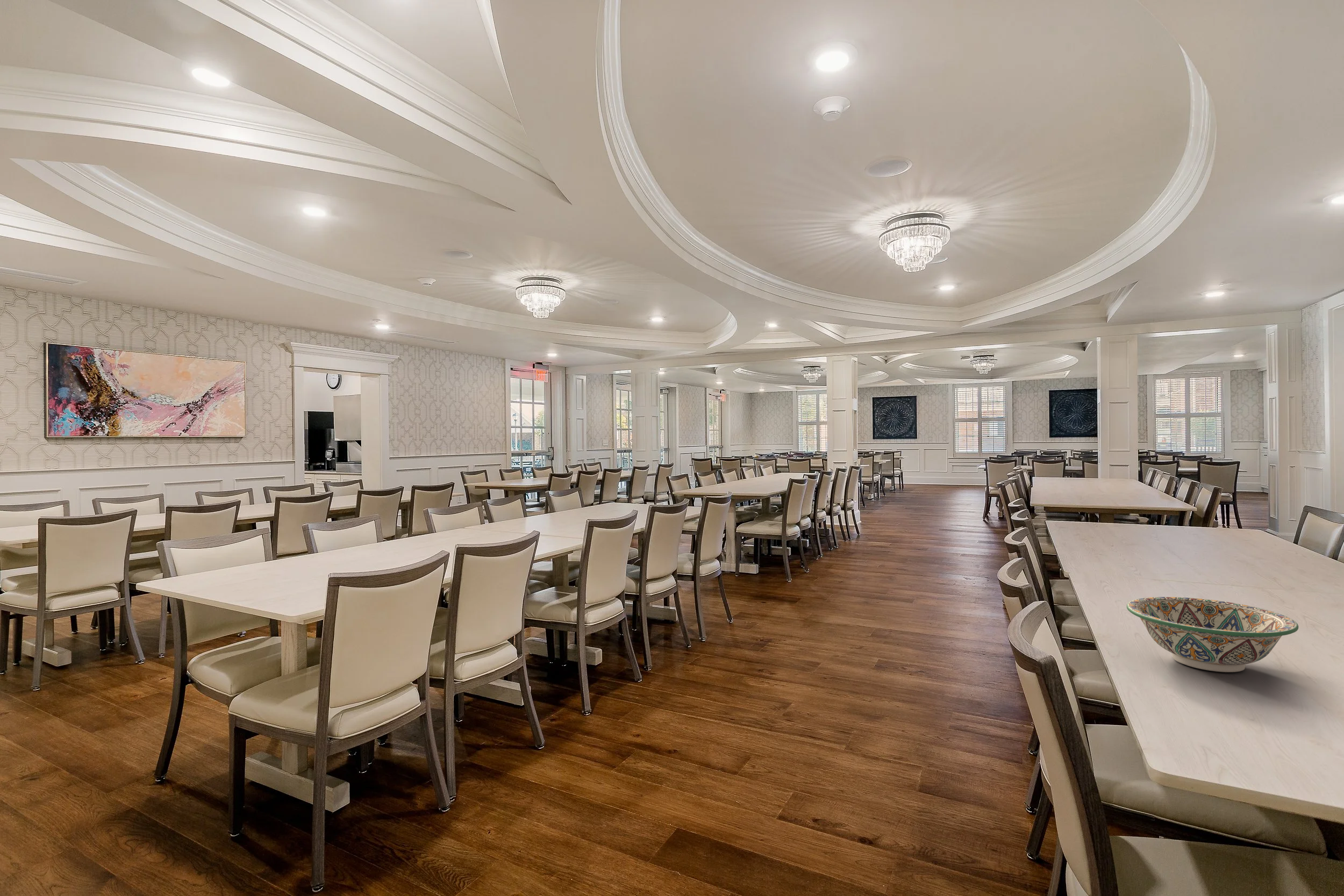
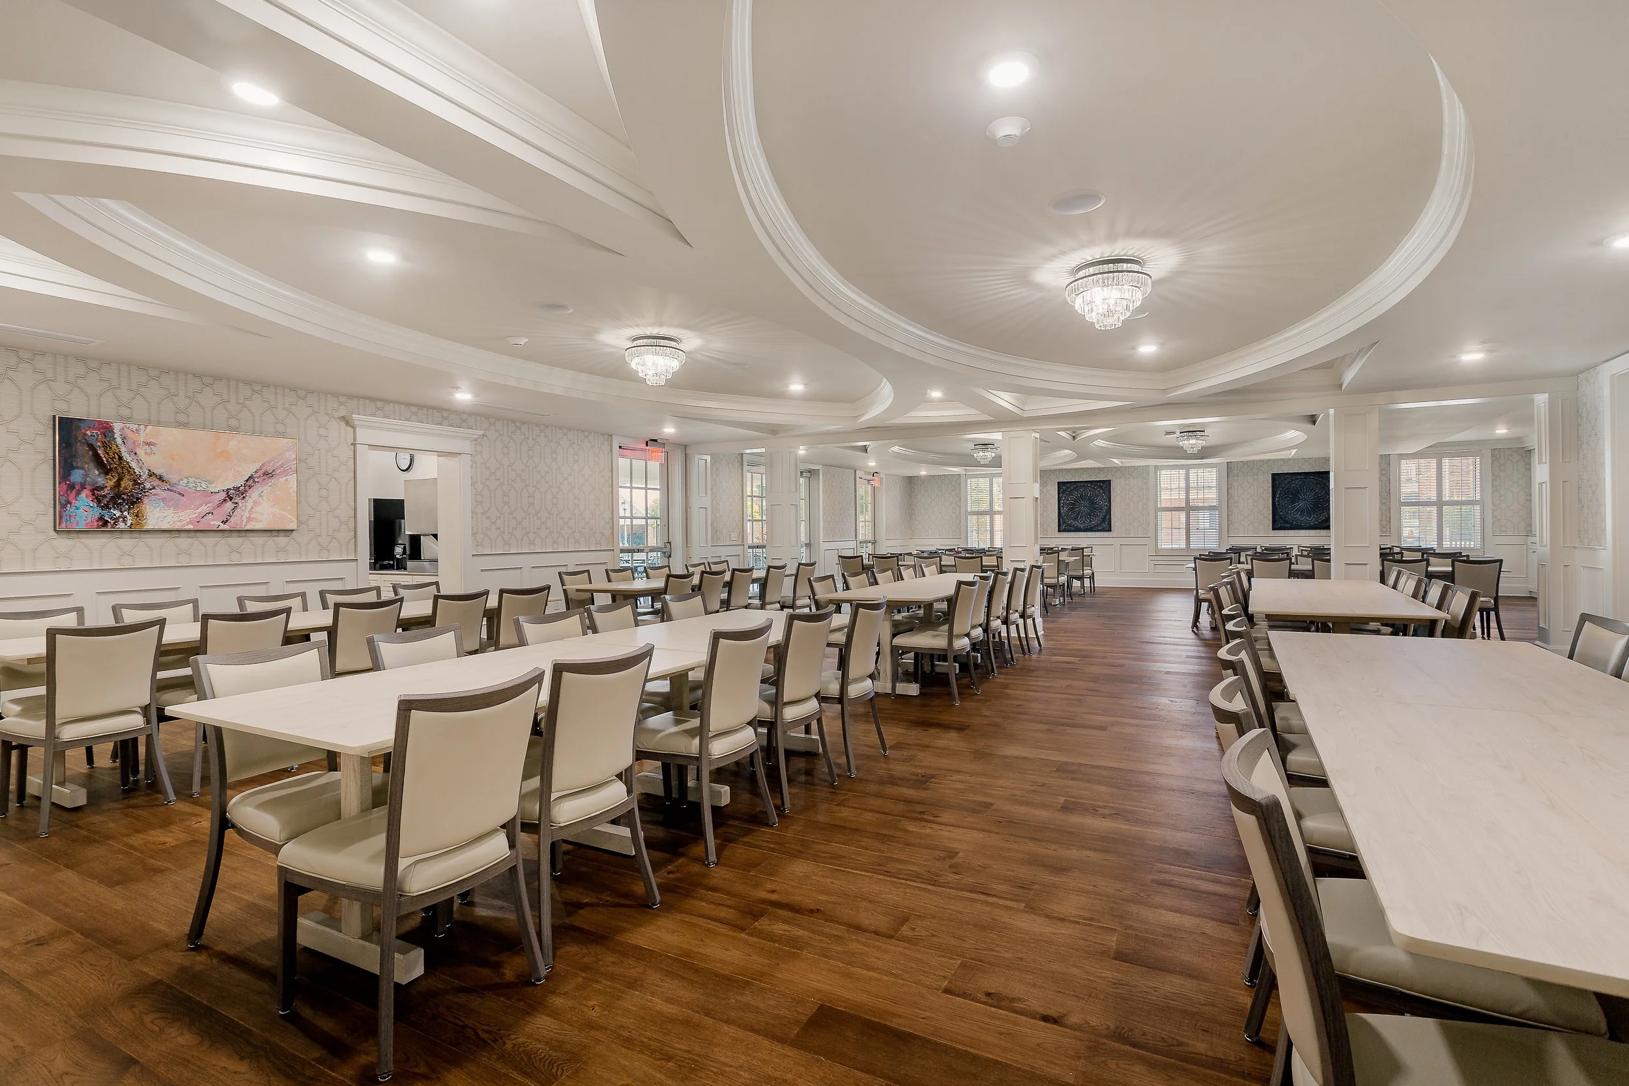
- decorative bowl [1126,596,1299,673]
